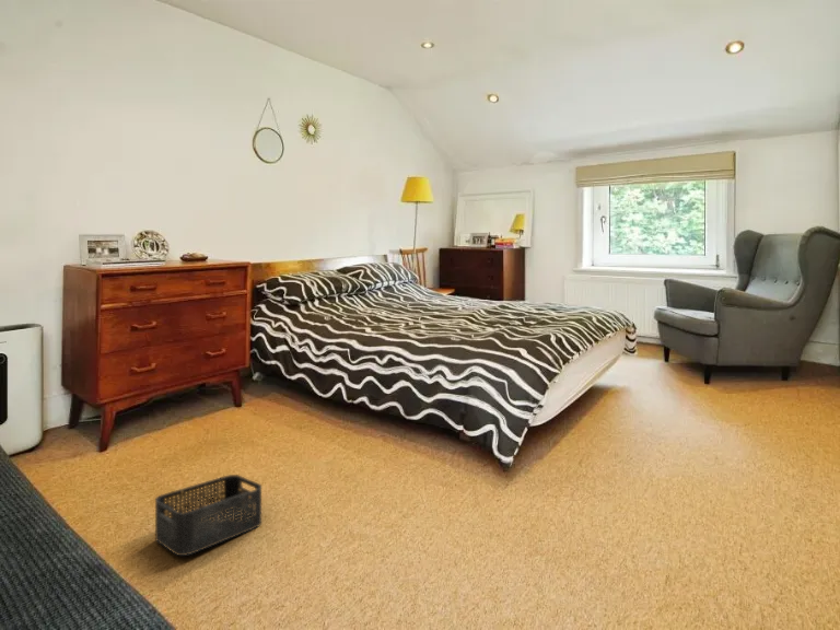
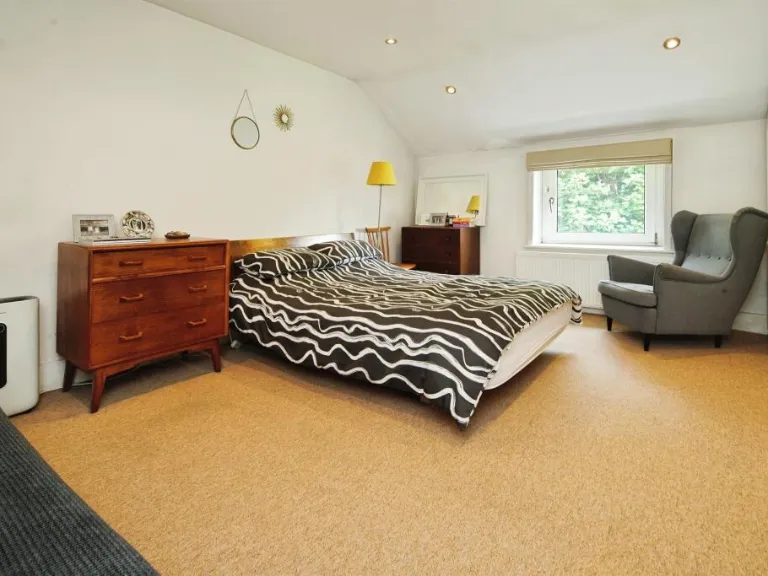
- storage bin [154,474,262,557]
